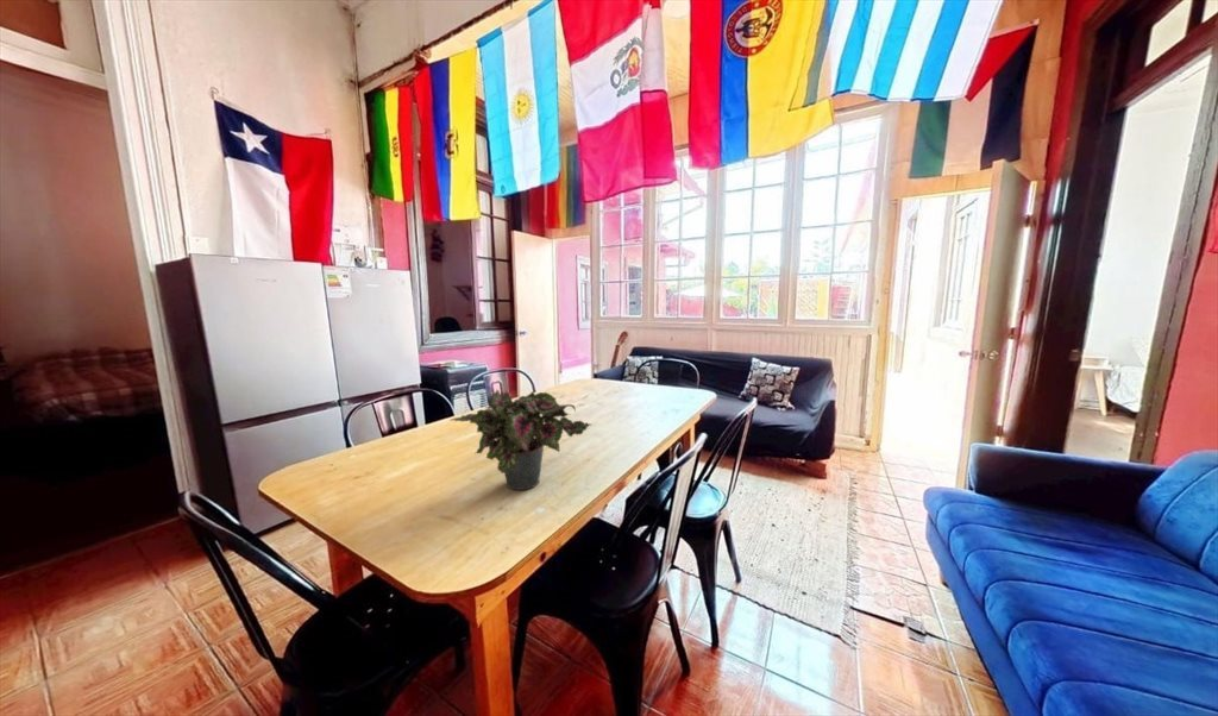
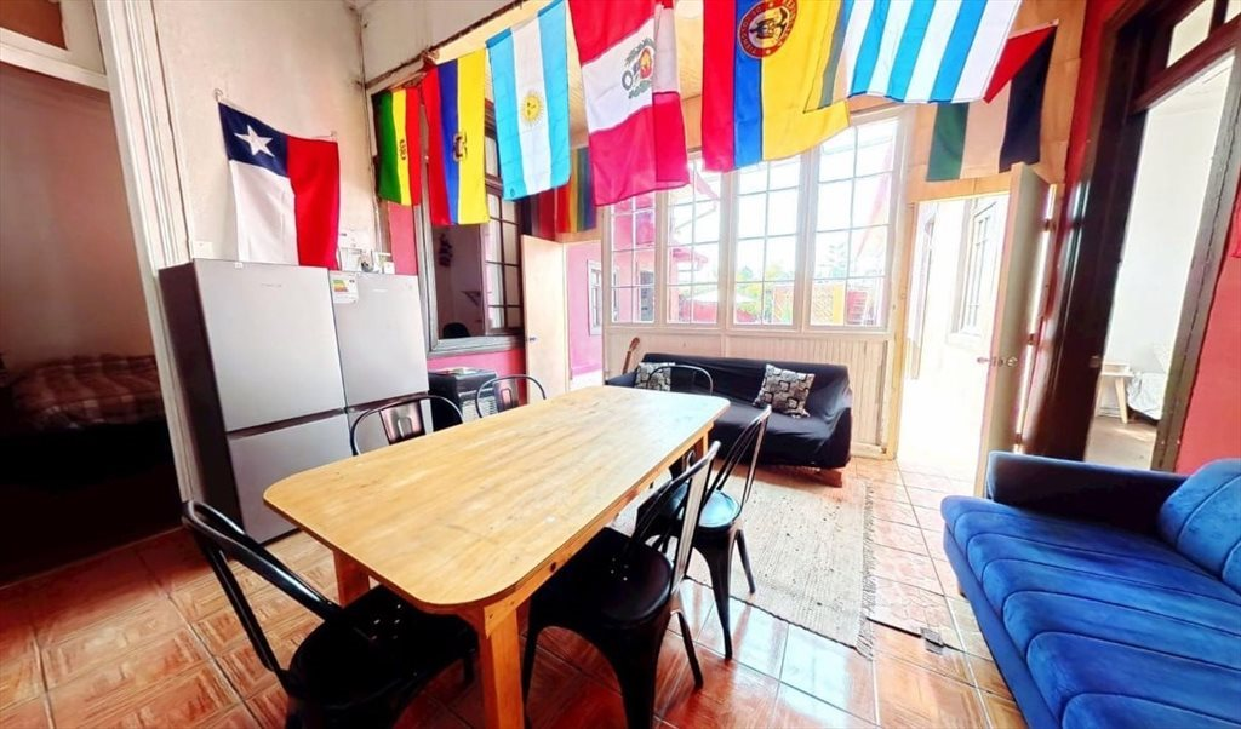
- potted plant [448,389,592,491]
